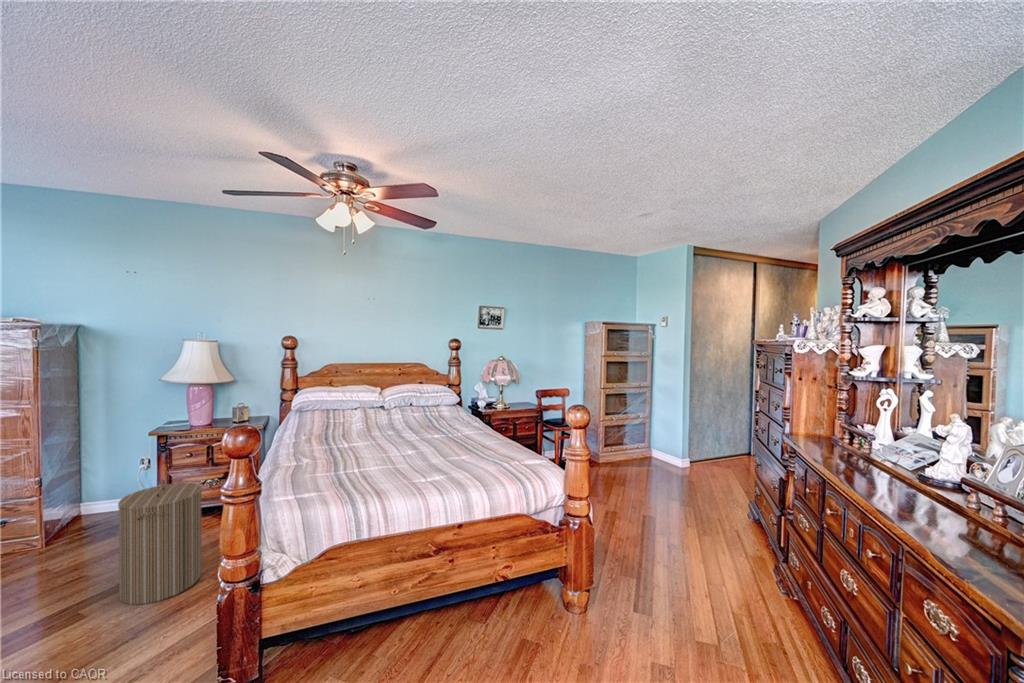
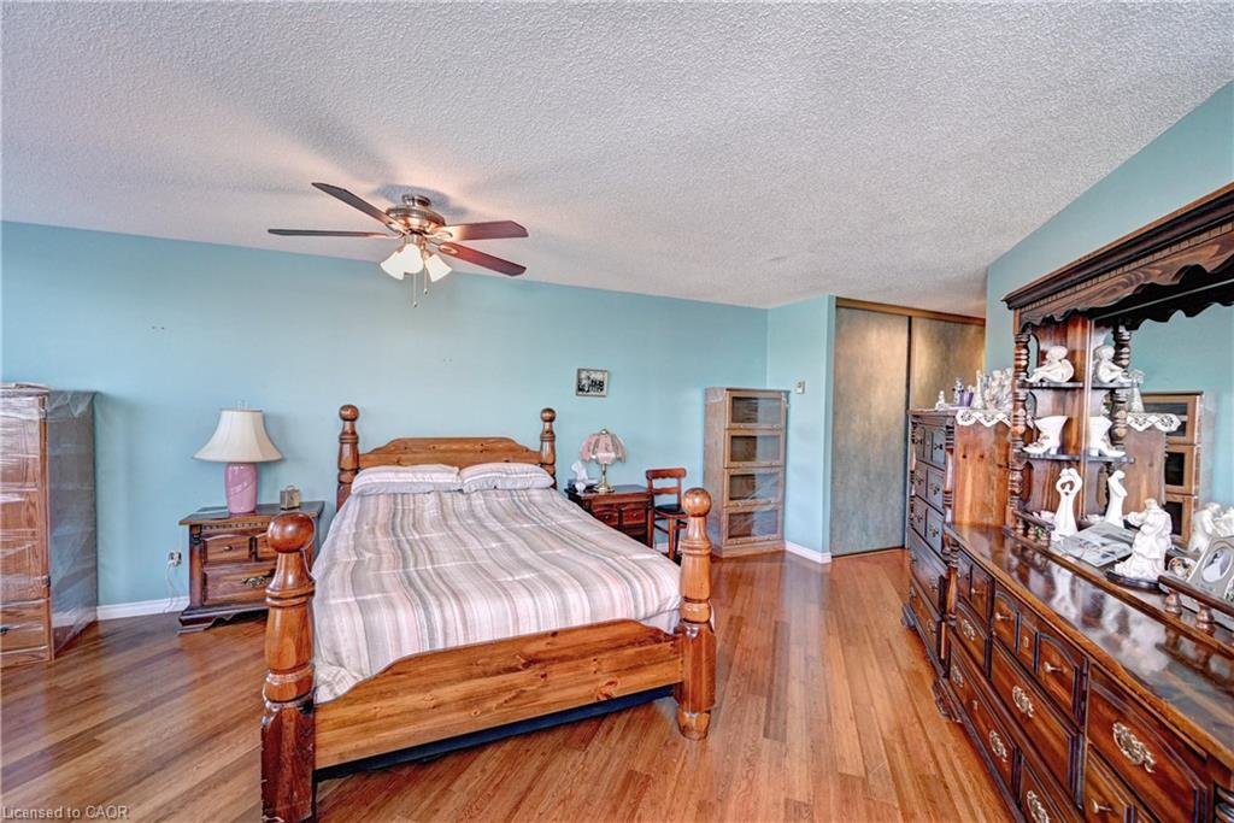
- laundry hamper [117,478,203,606]
